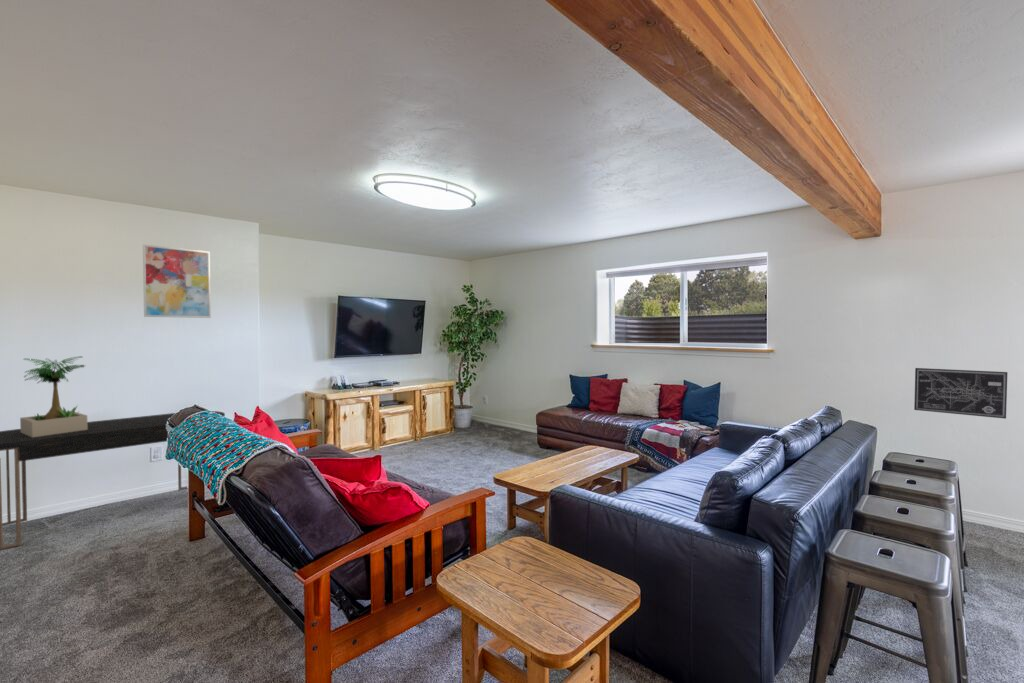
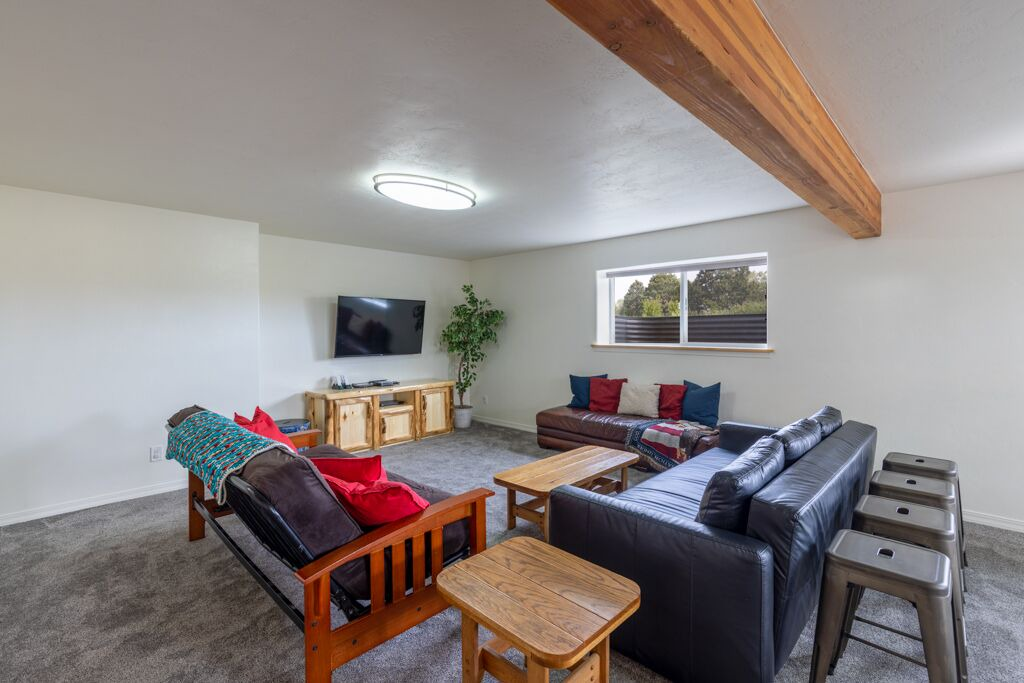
- wall art [913,367,1008,420]
- wall art [142,243,212,319]
- potted plant [19,355,88,437]
- console table [0,410,226,551]
